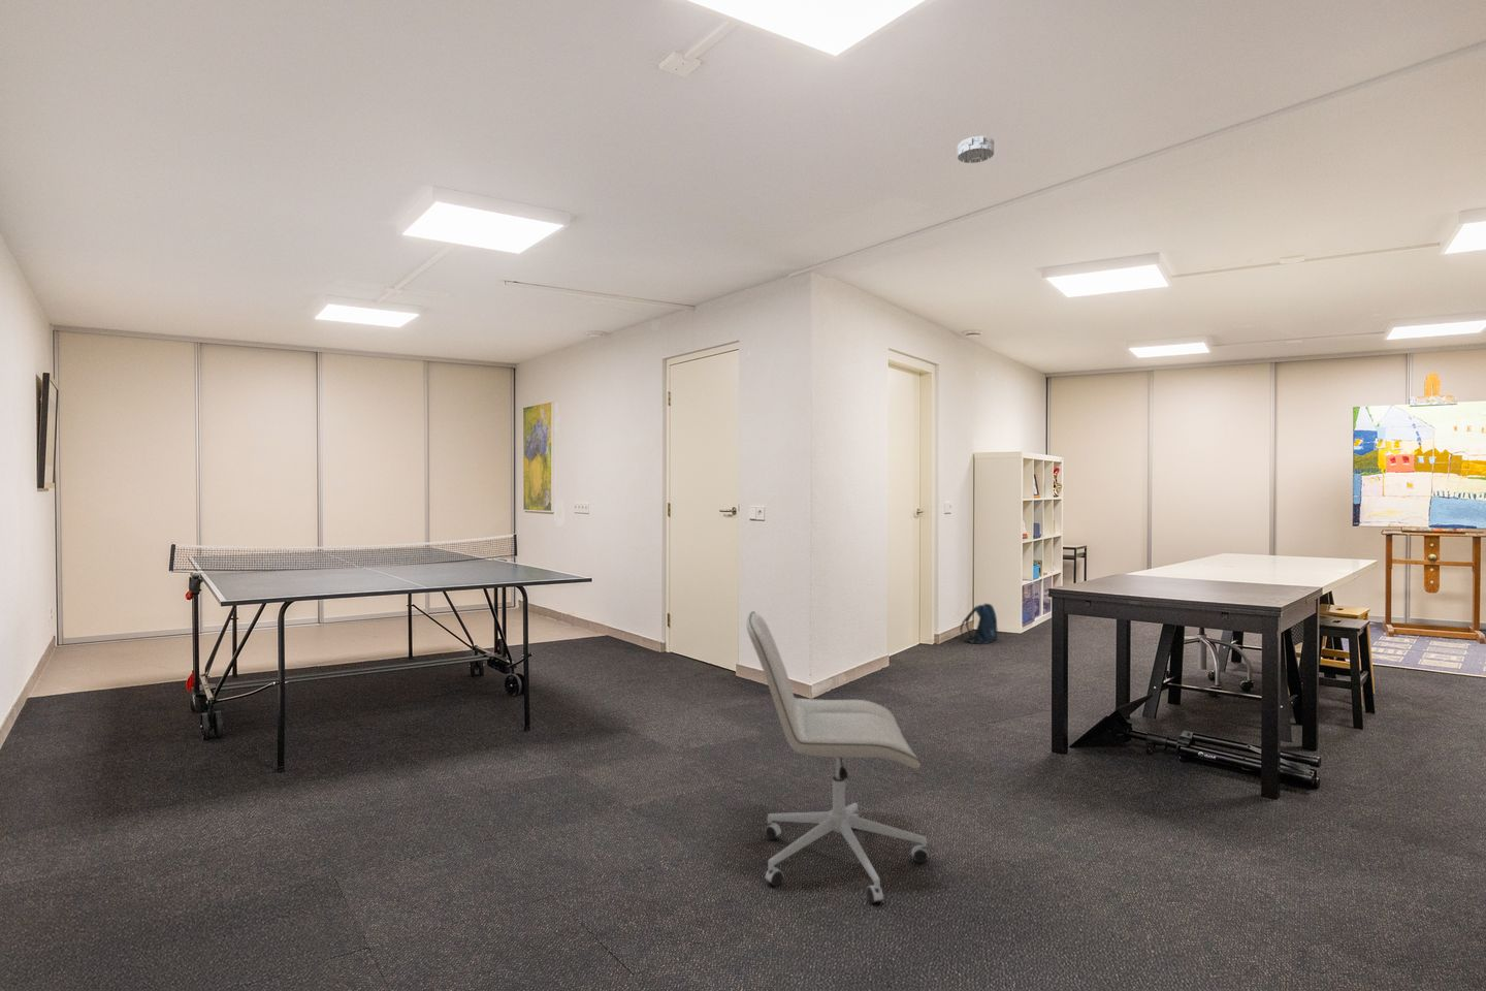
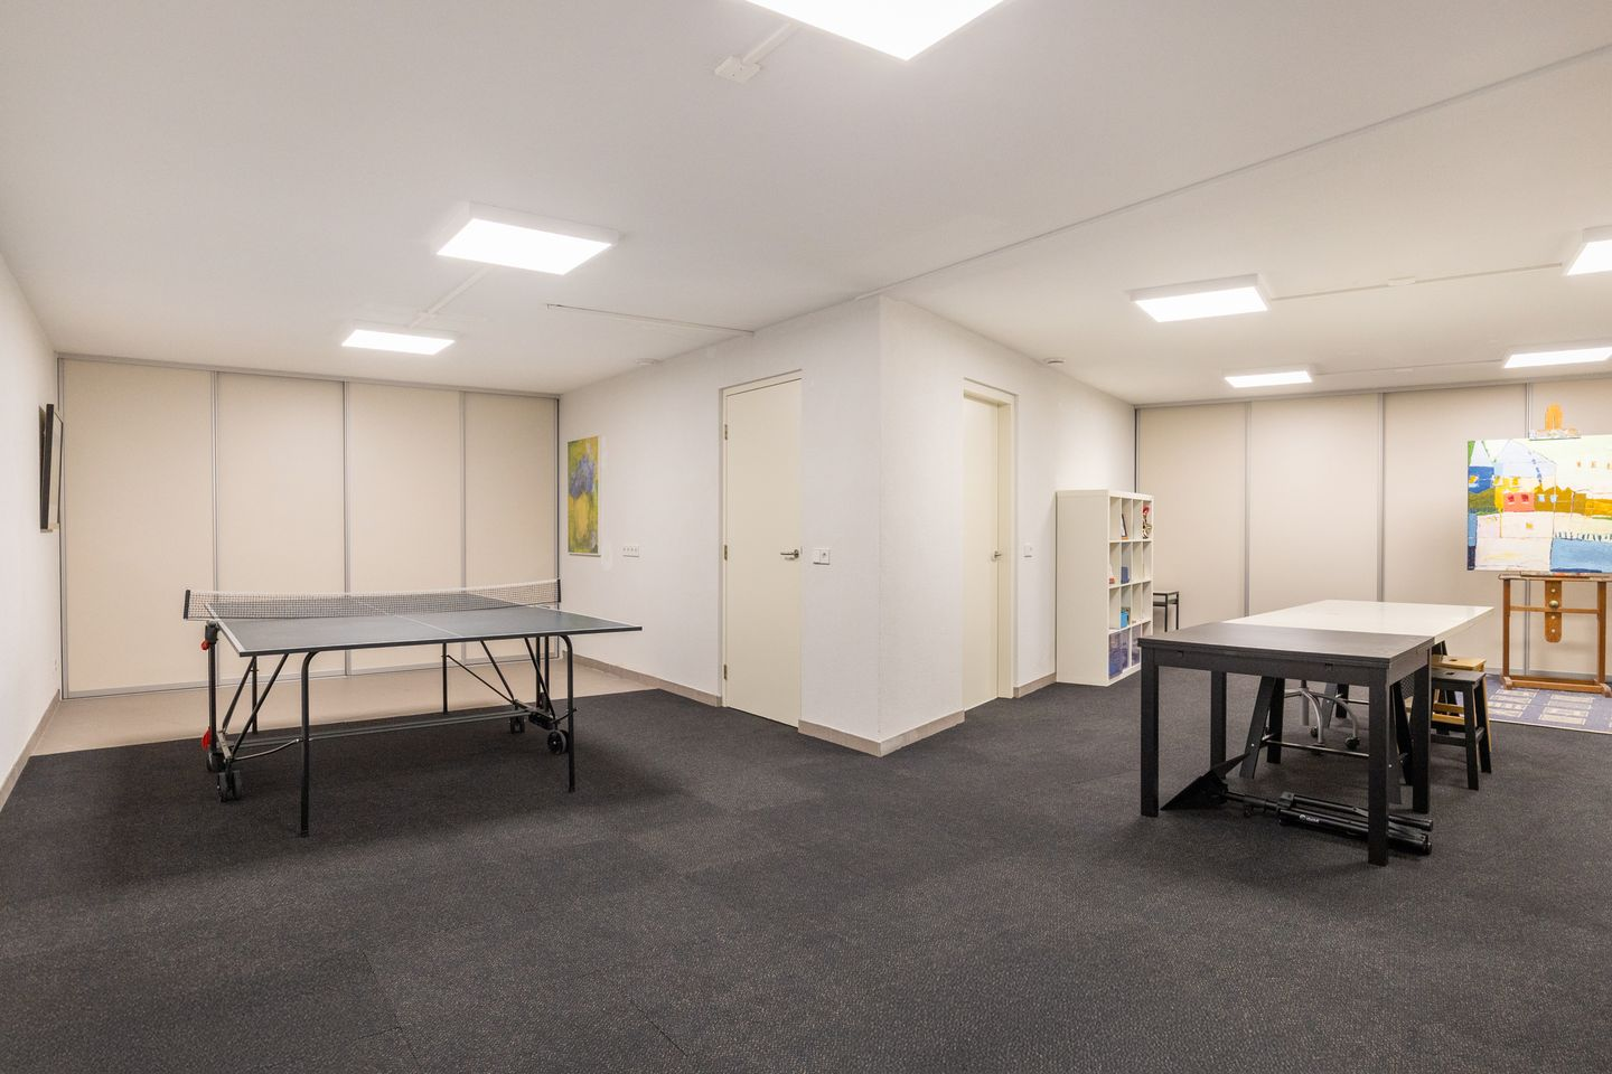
- smoke detector [956,134,995,164]
- office chair [745,611,930,905]
- backpack [959,603,998,645]
